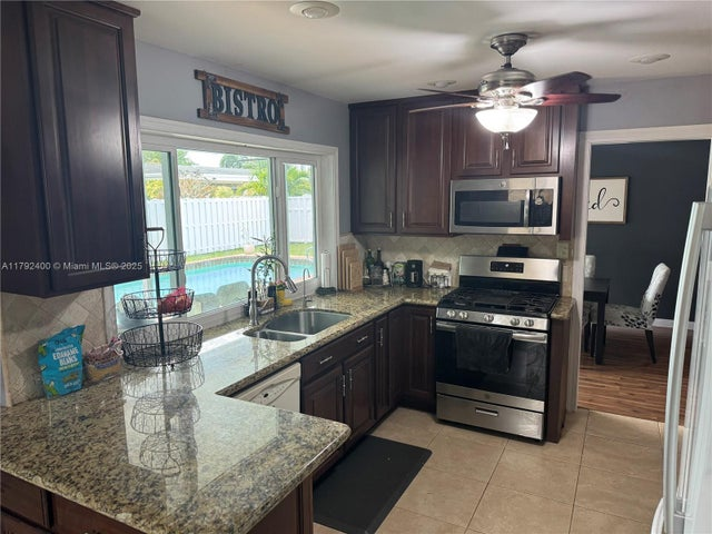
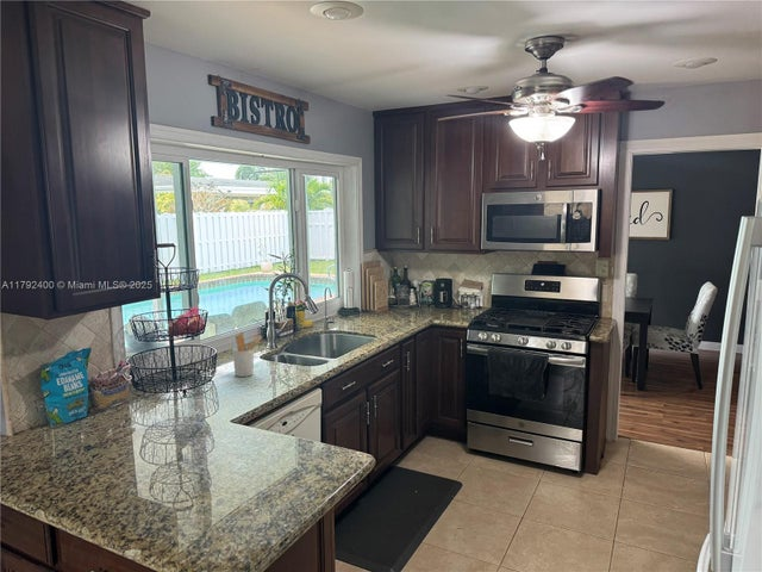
+ utensil holder [232,334,263,378]
